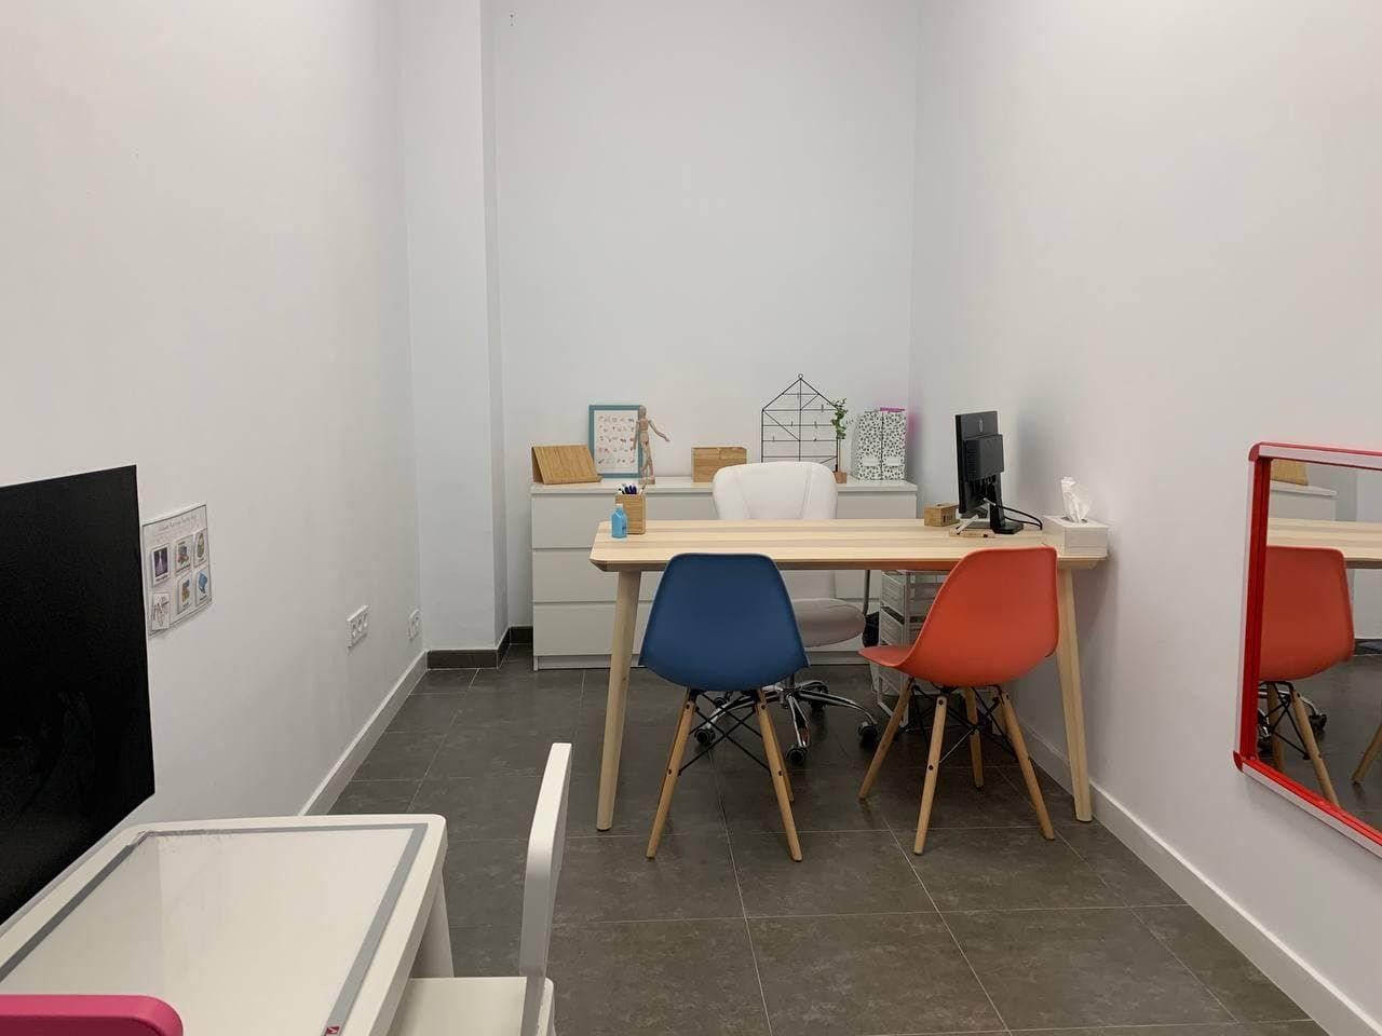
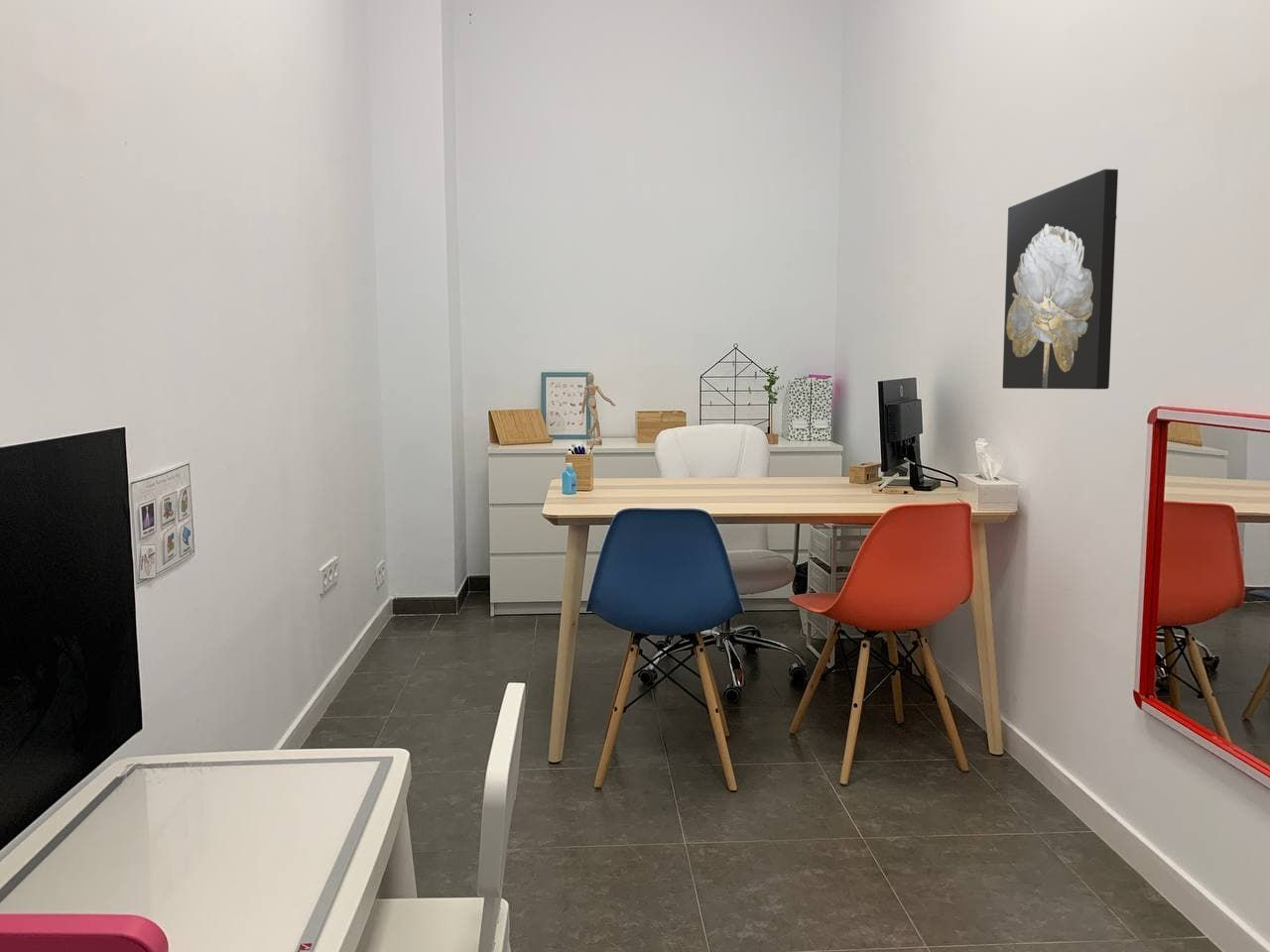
+ wall art [1001,168,1119,390]
